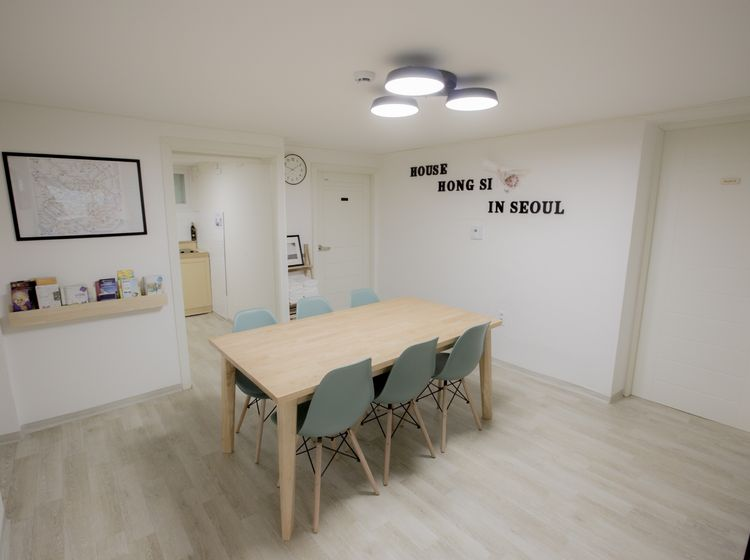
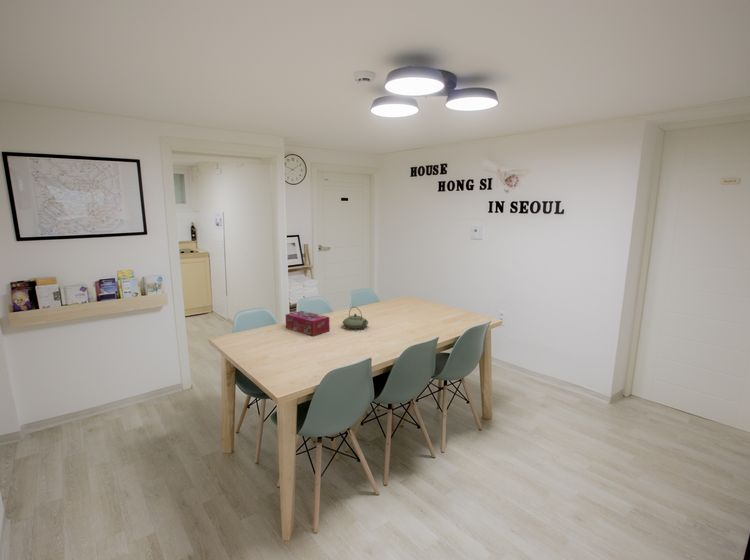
+ tissue box [285,310,331,337]
+ teapot [341,306,369,330]
